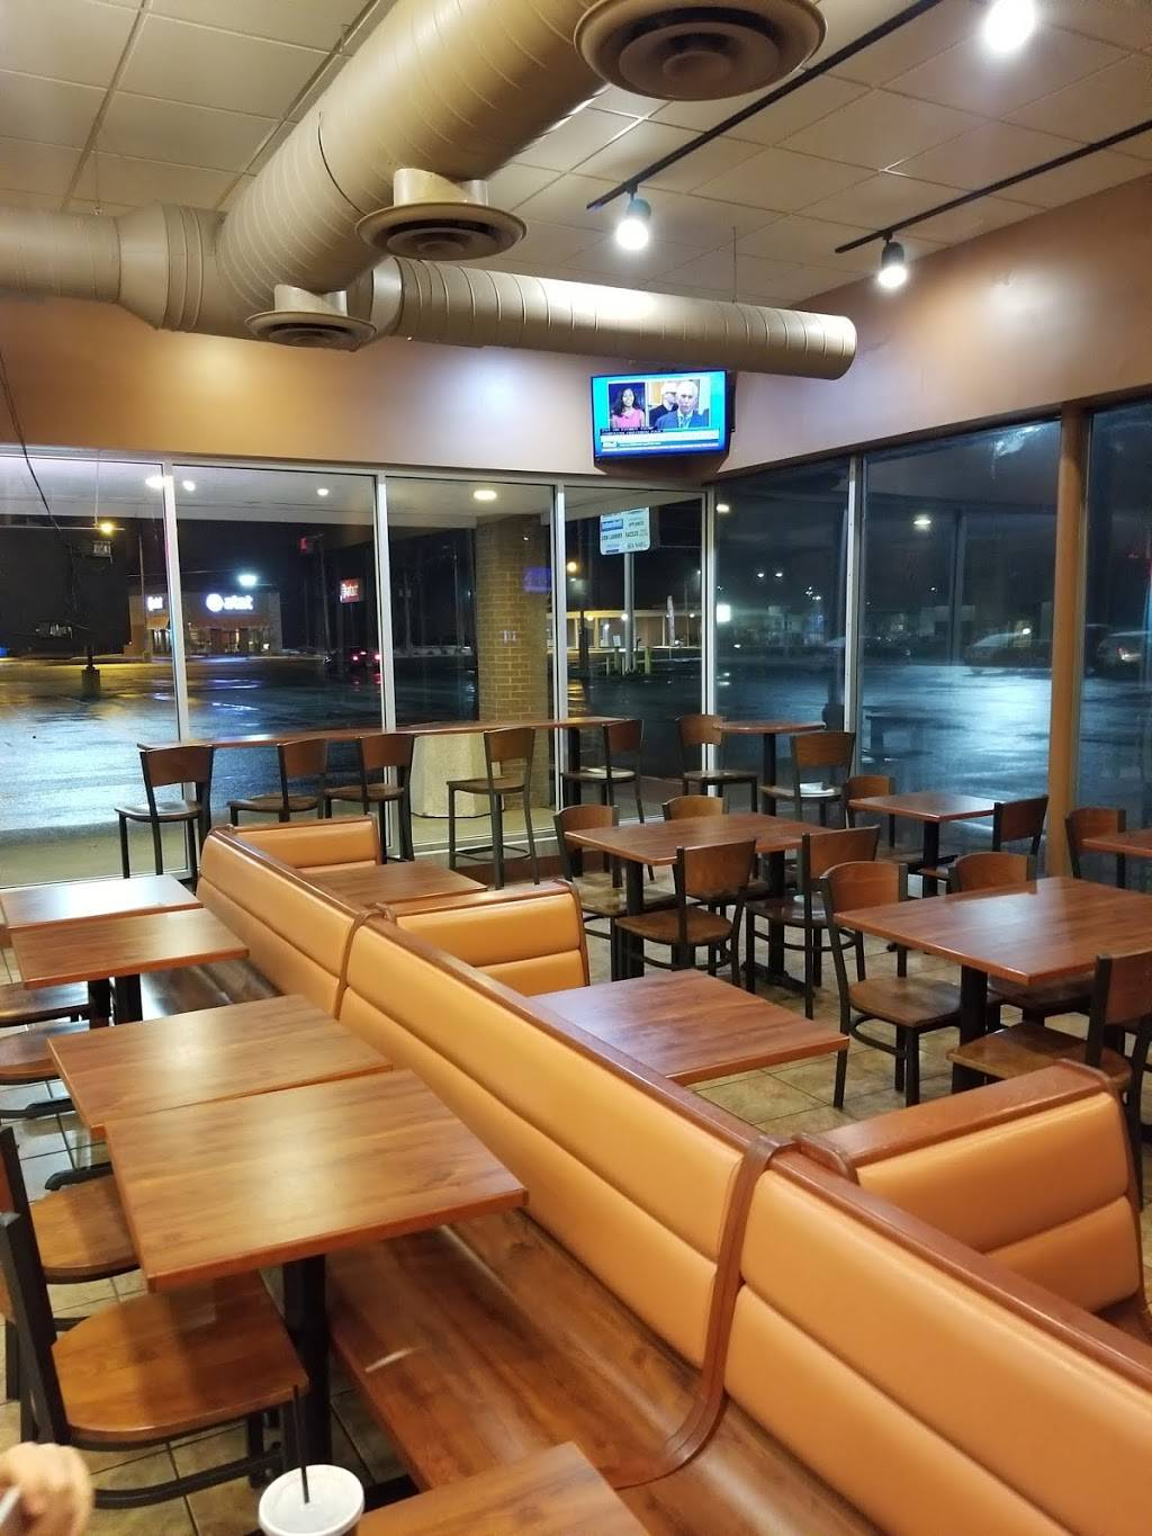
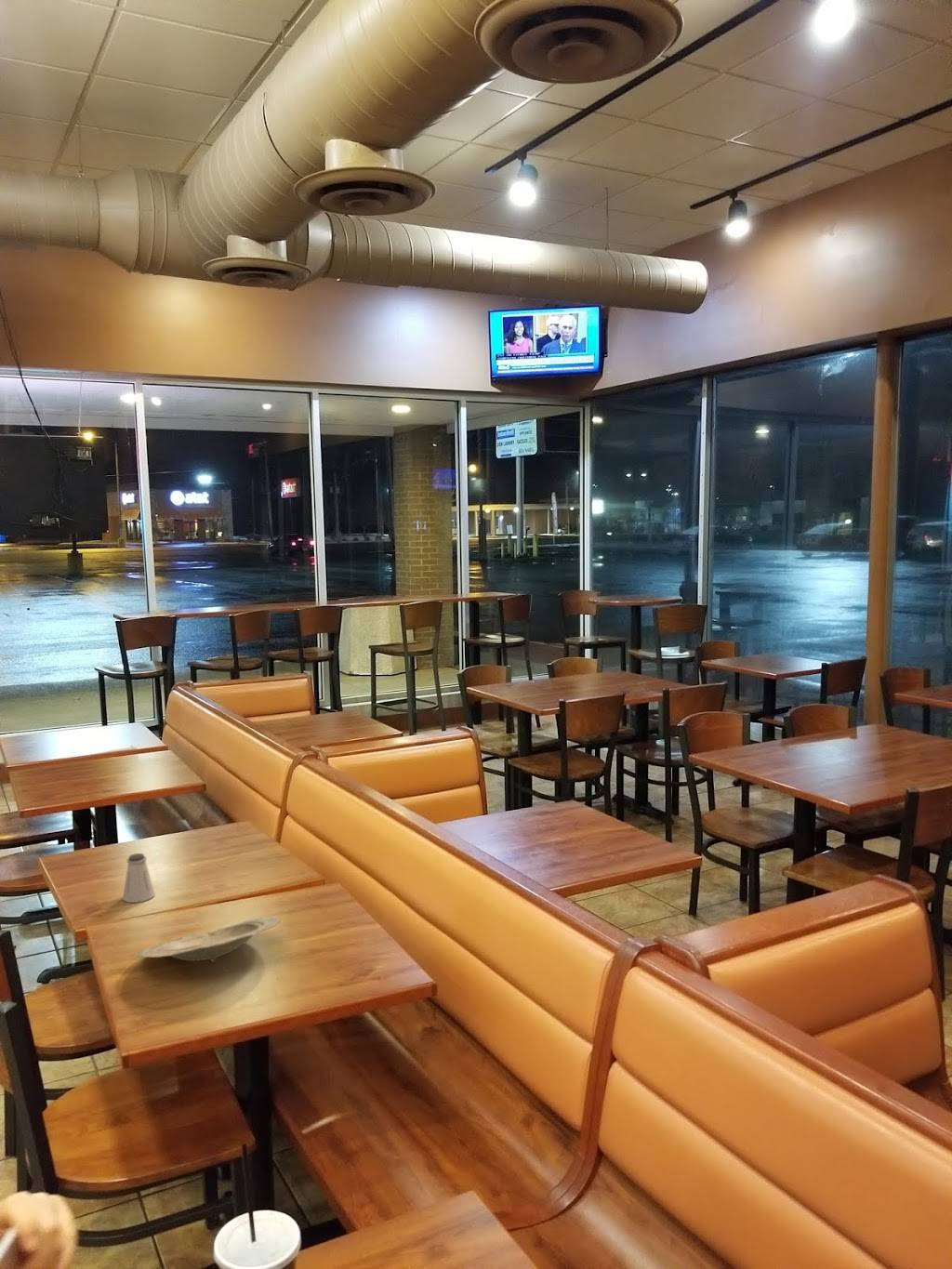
+ plate [136,917,282,963]
+ saltshaker [122,853,155,904]
